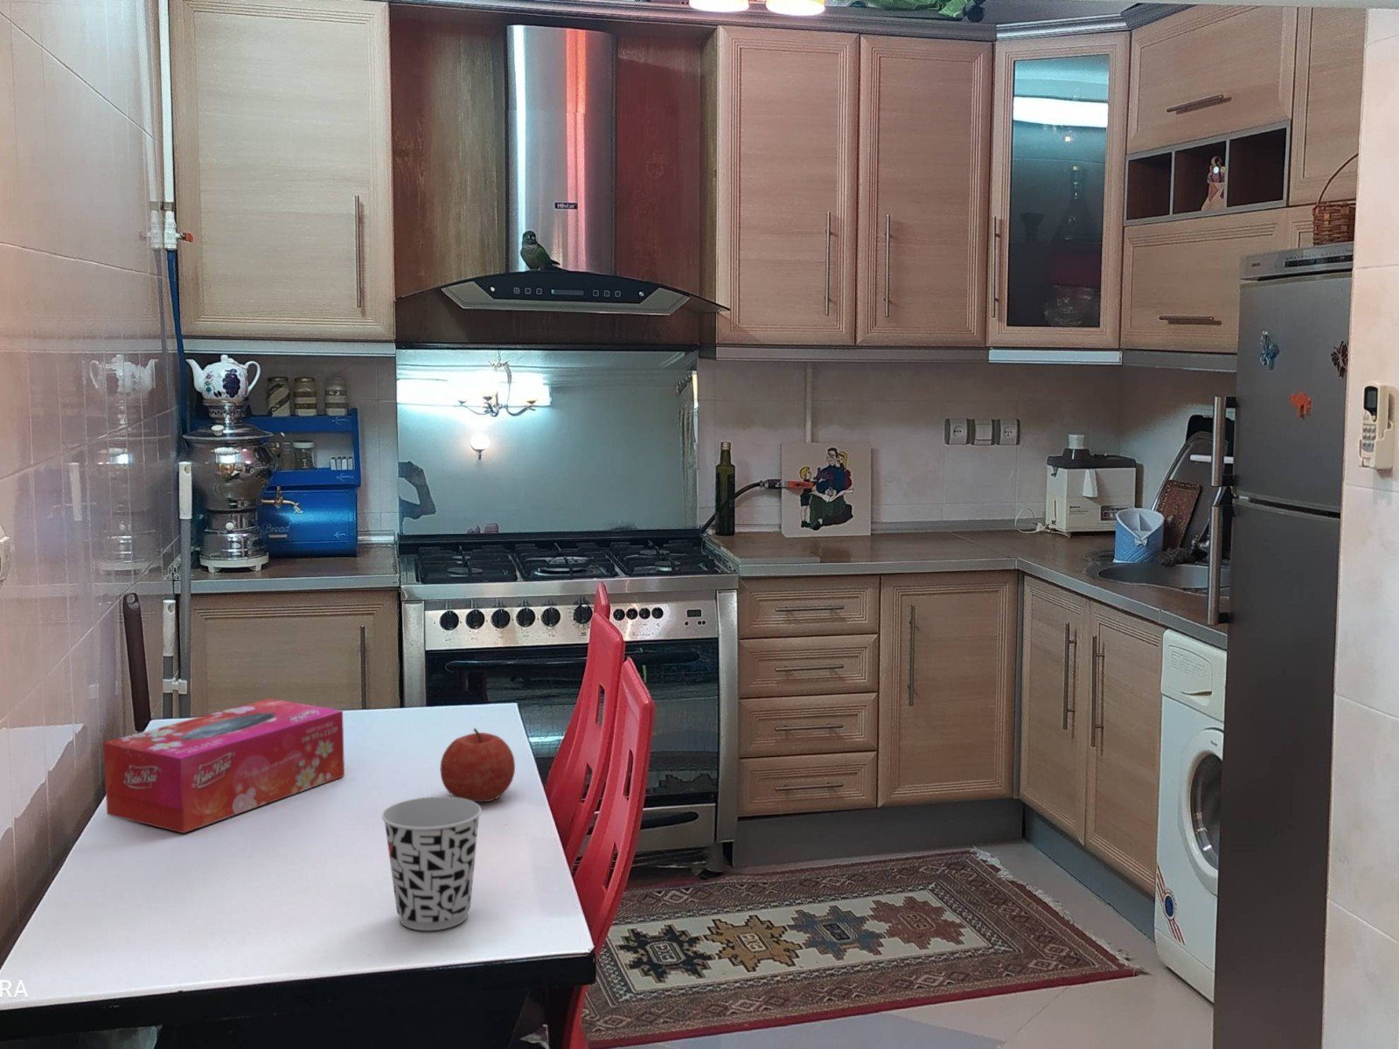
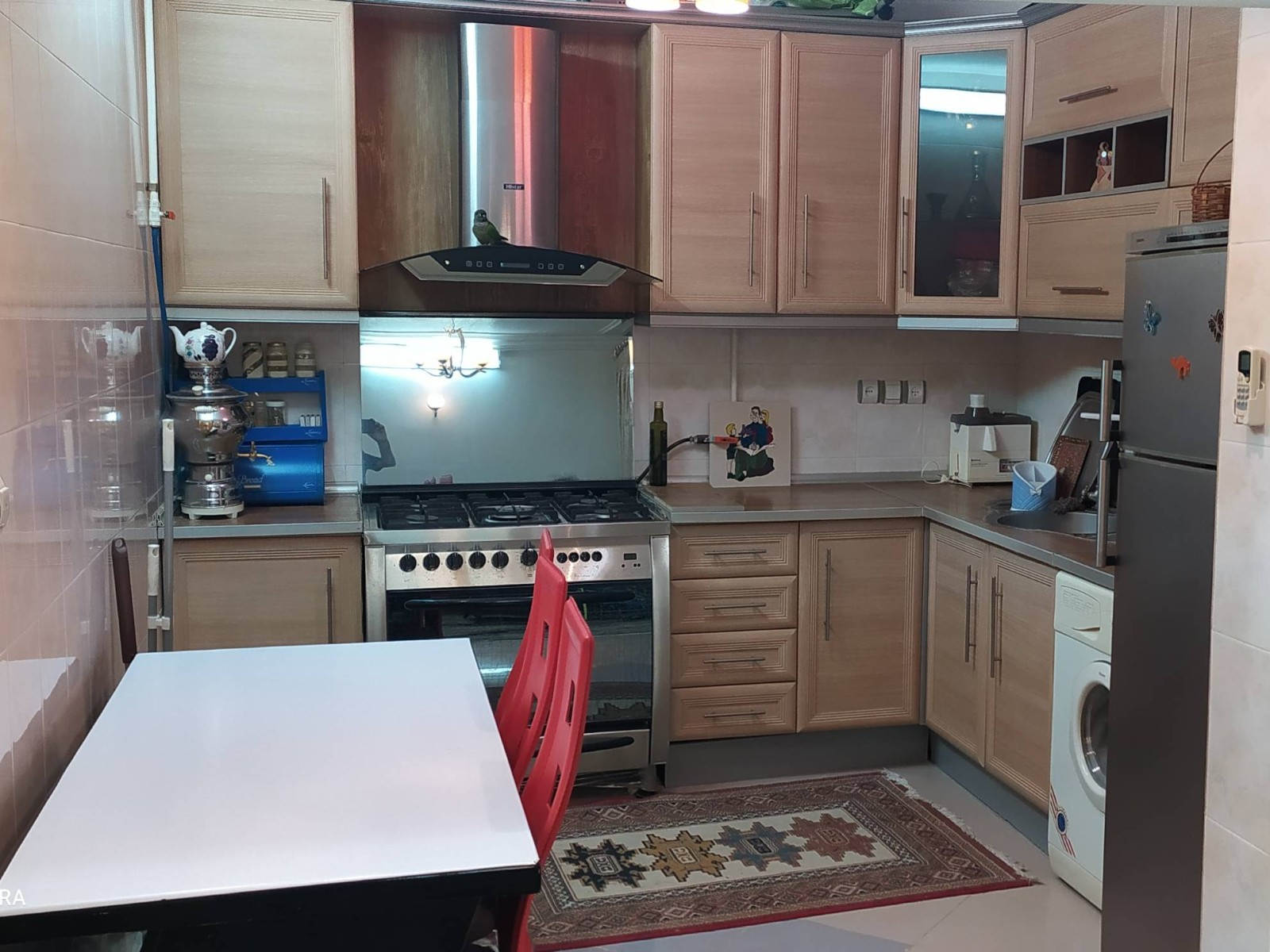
- tissue box [102,697,346,834]
- cup [381,796,482,931]
- fruit [438,726,516,802]
